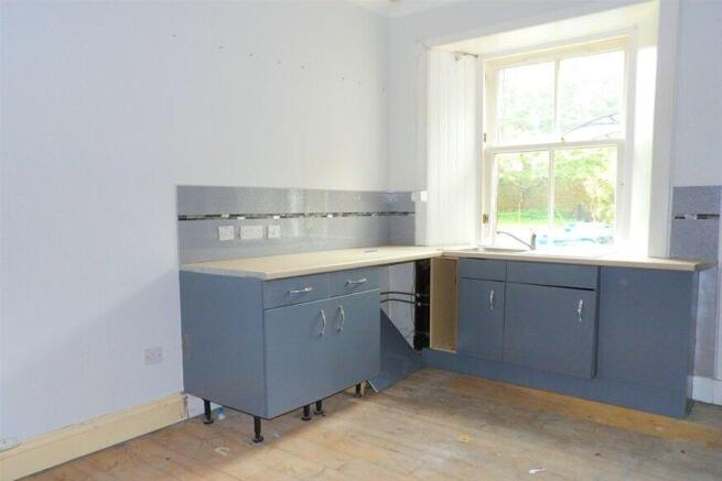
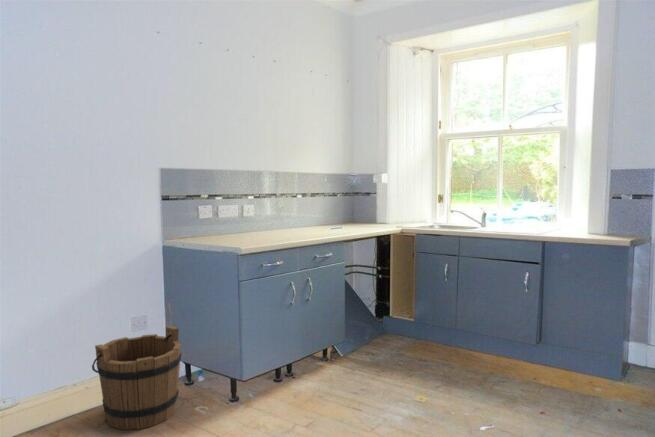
+ bucket [91,325,183,431]
